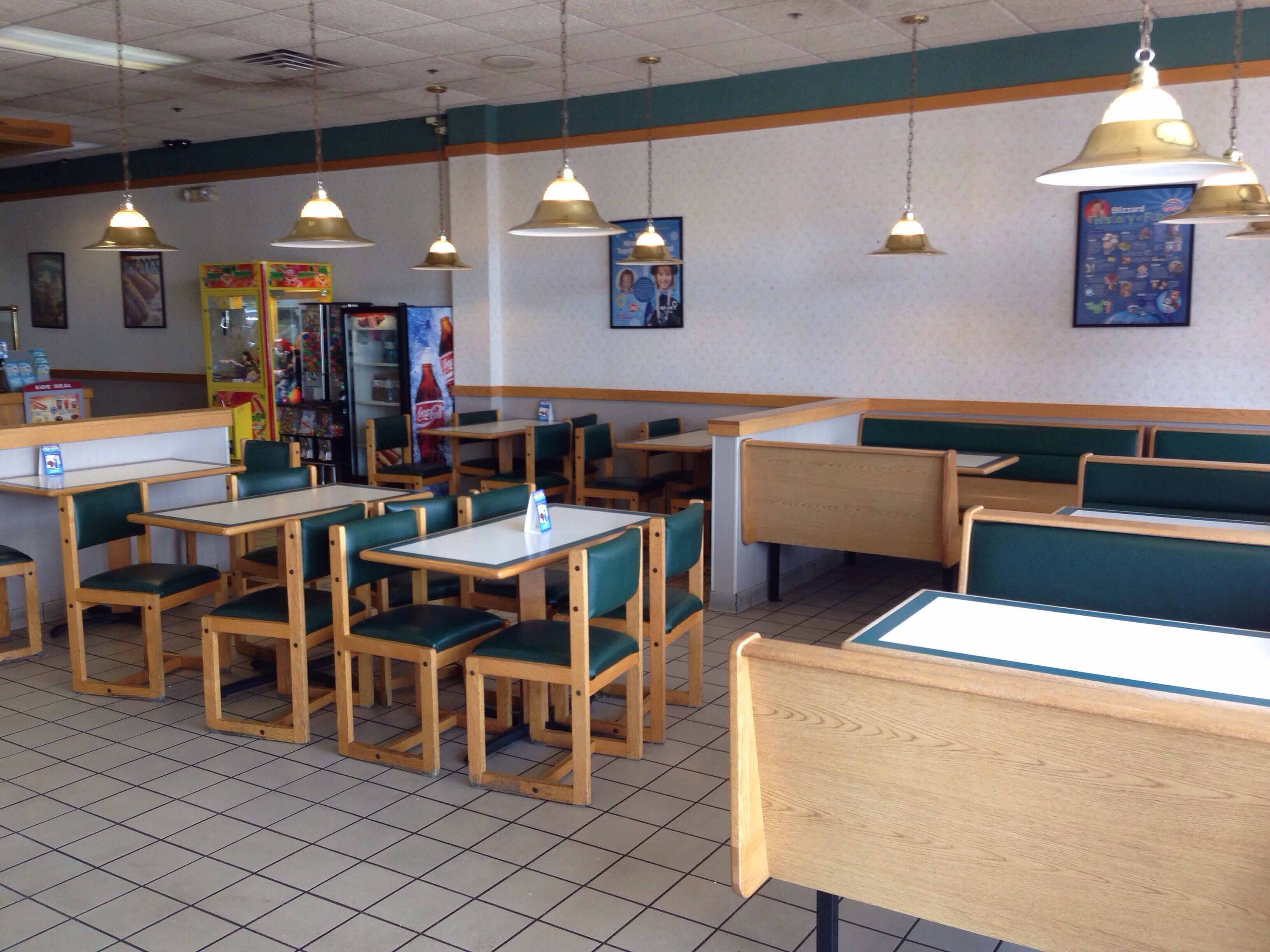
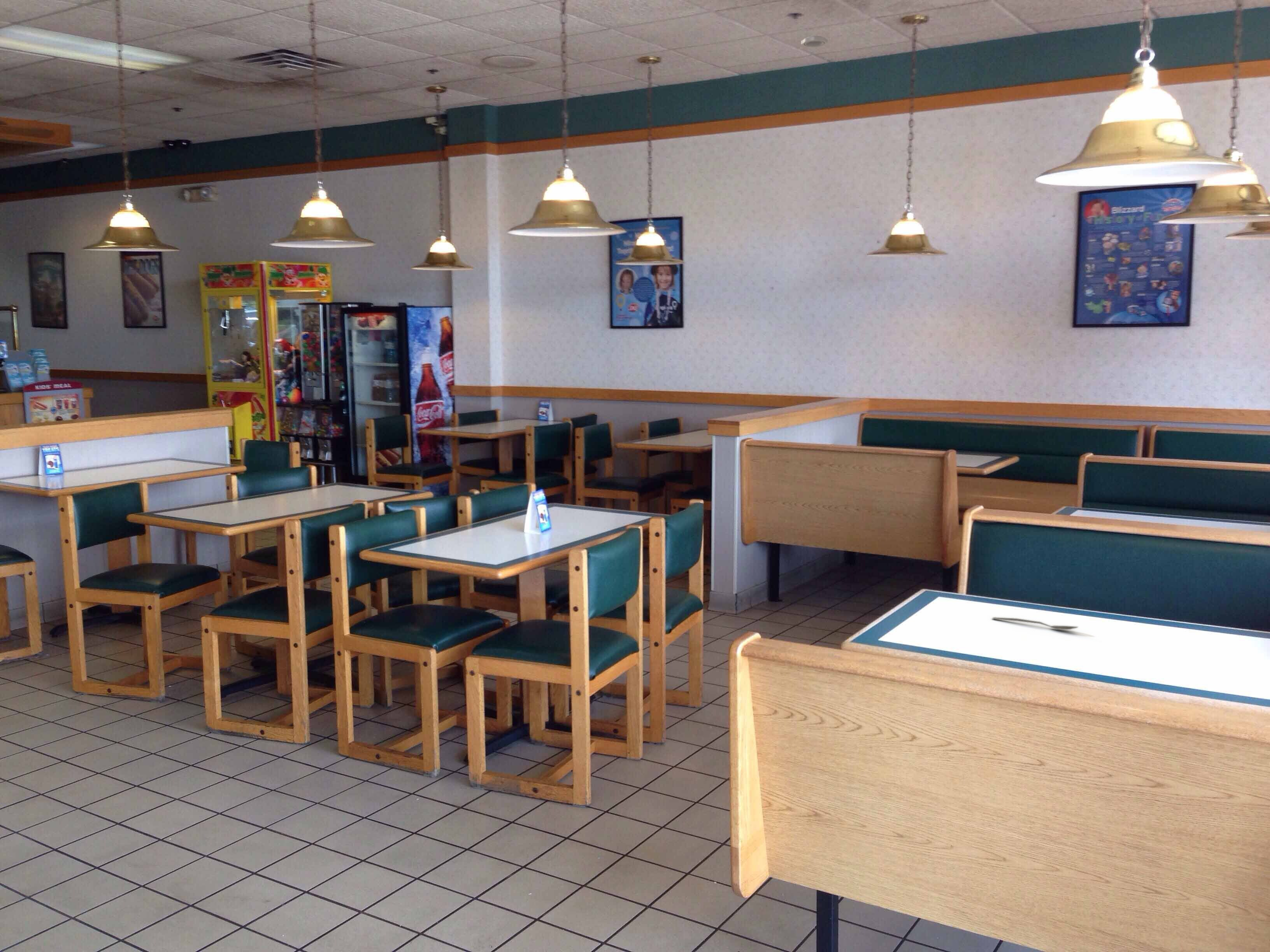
+ smoke detector [801,35,828,48]
+ spoon [992,617,1079,630]
